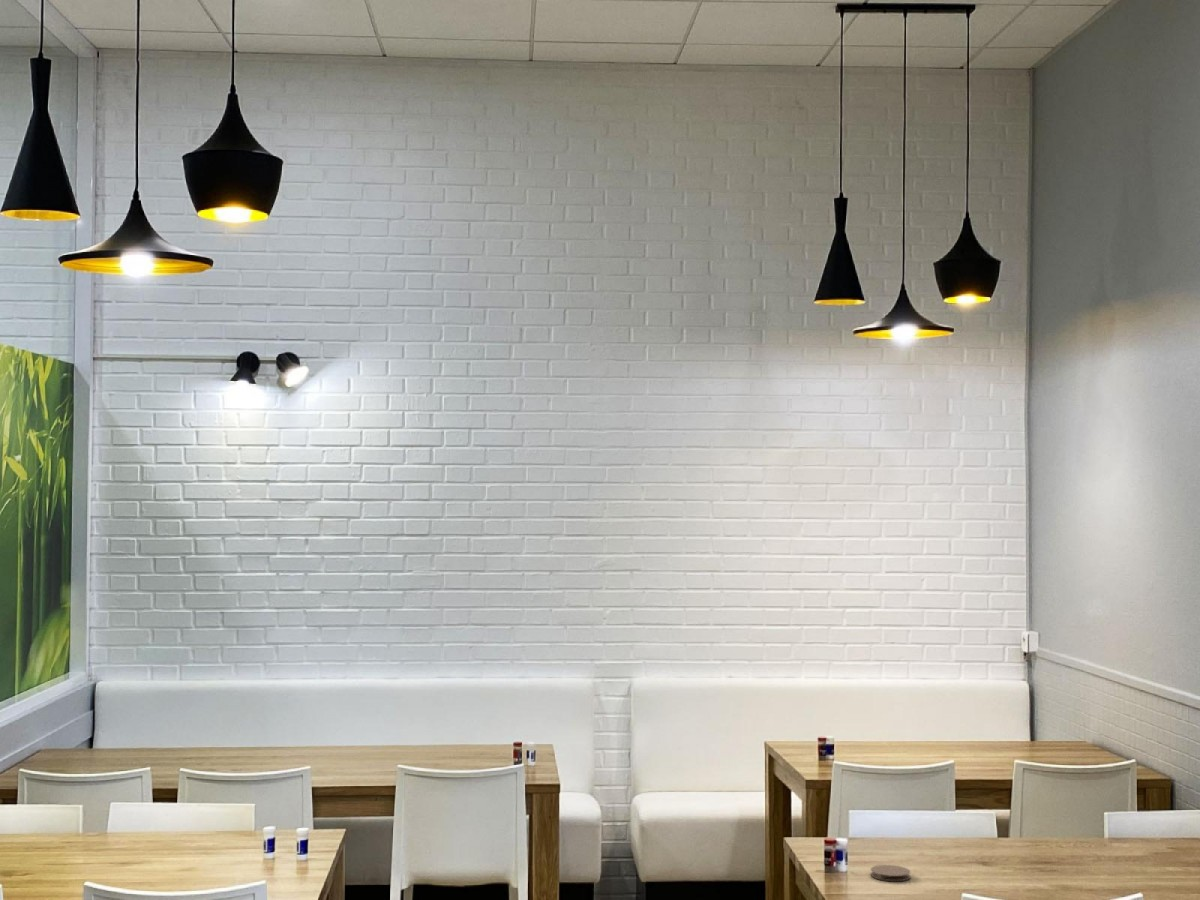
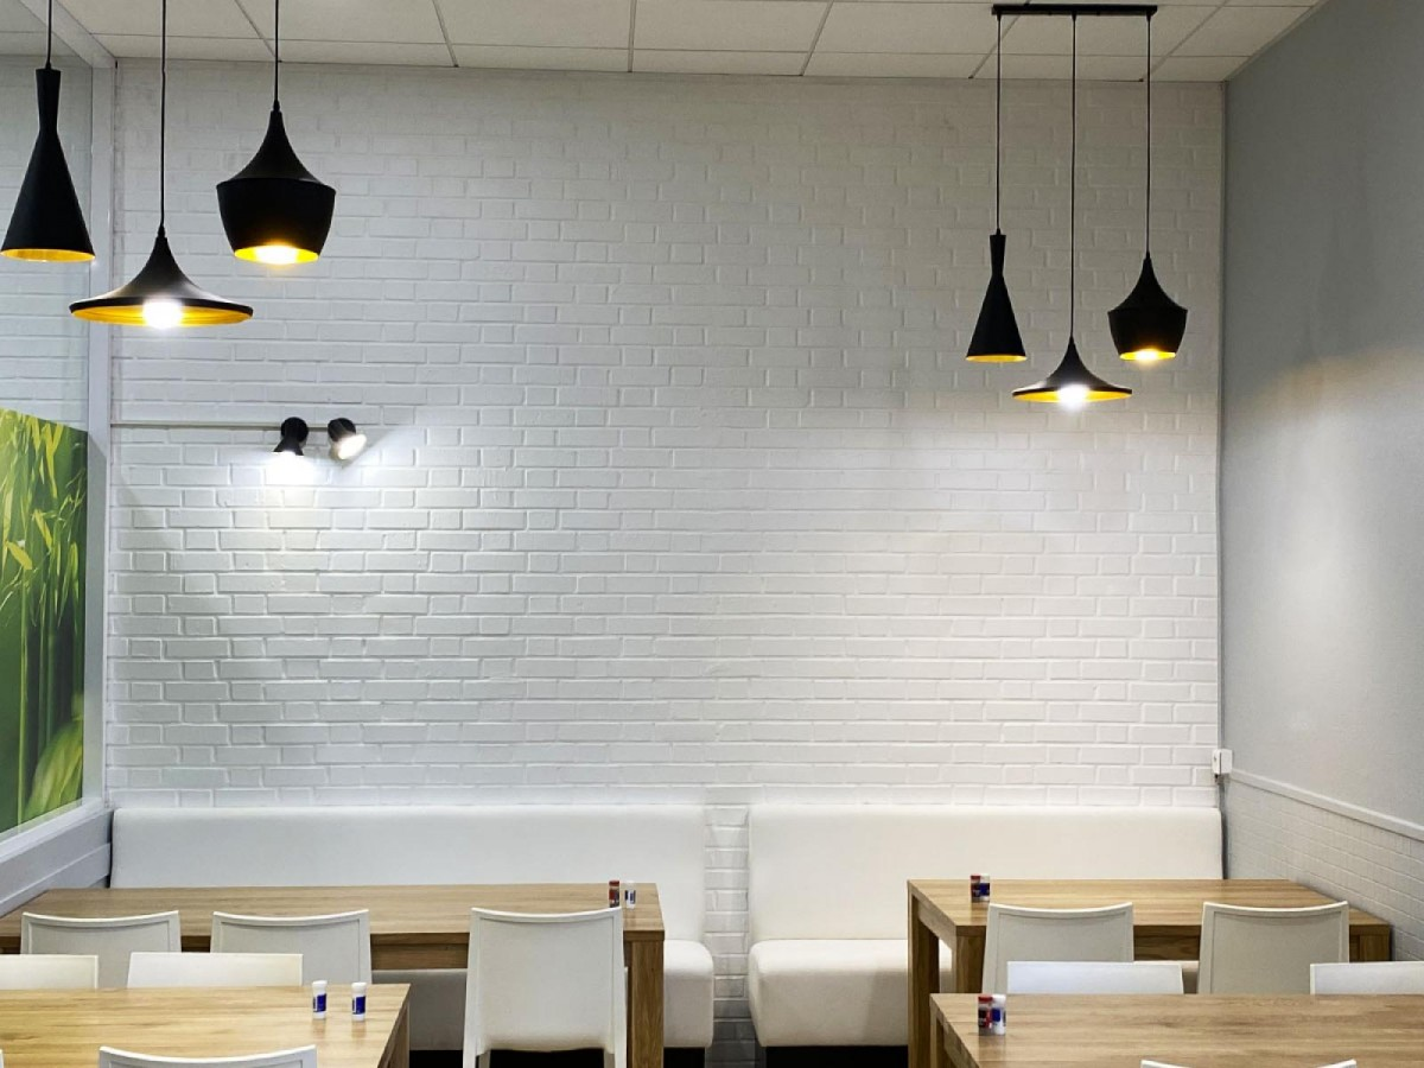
- coaster [870,864,912,882]
